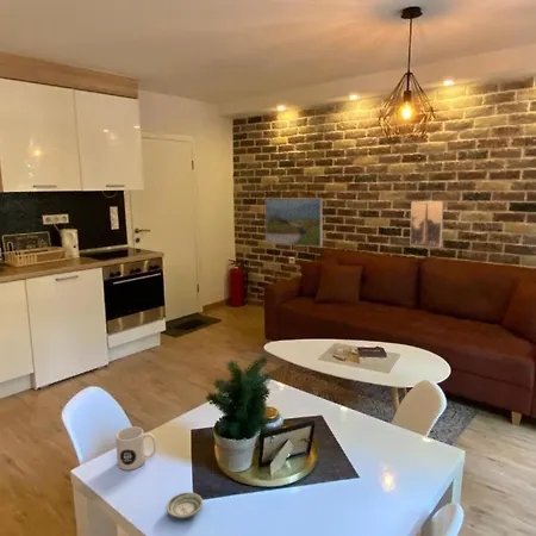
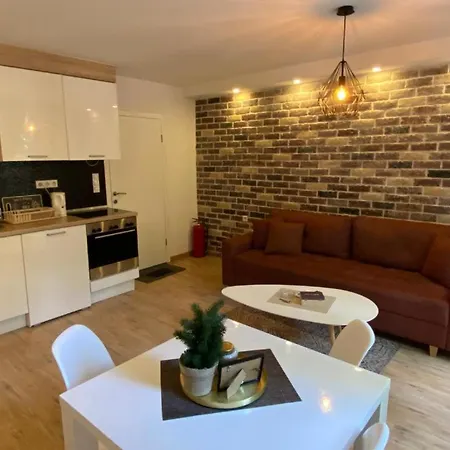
- mug [114,425,157,472]
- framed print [409,200,444,249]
- saucer [166,491,204,519]
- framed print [264,197,324,248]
